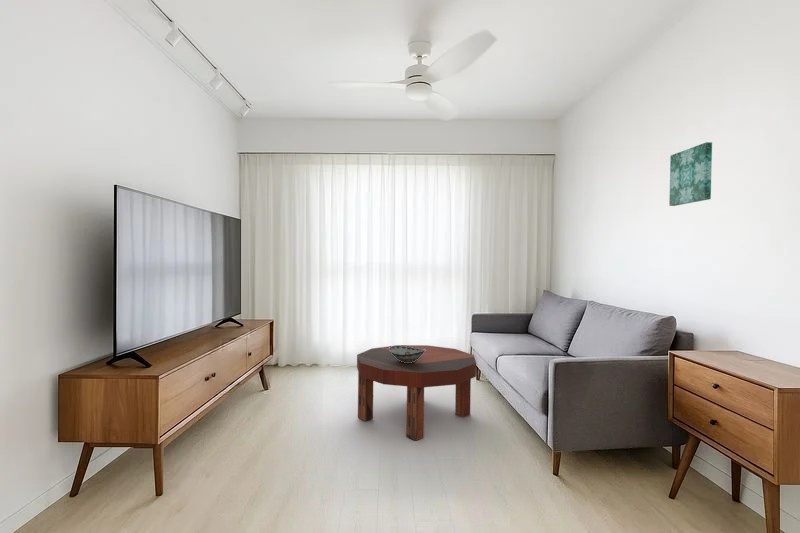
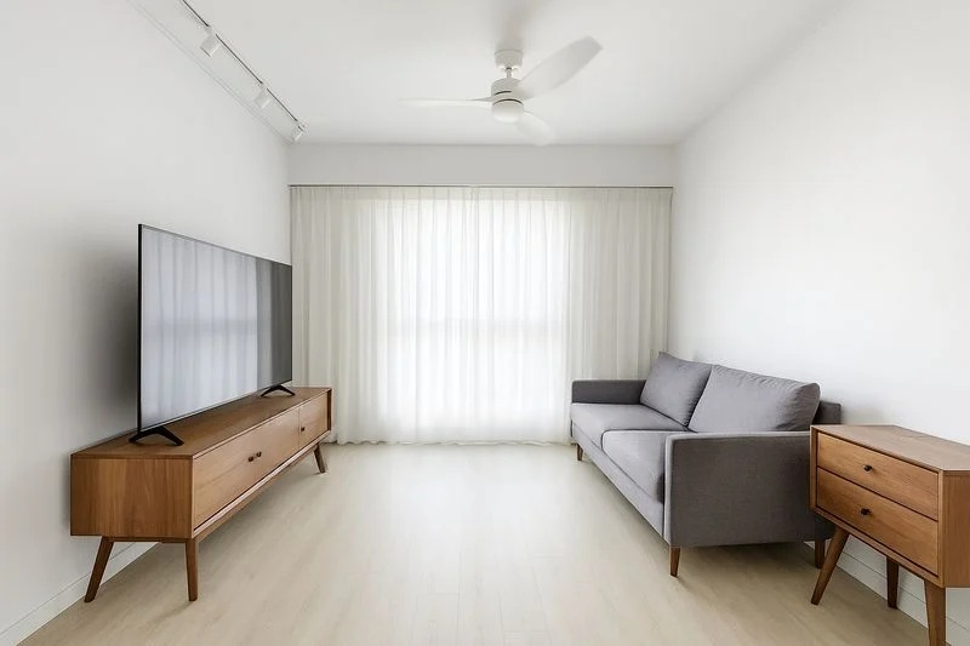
- decorative bowl [389,344,426,363]
- coffee table [356,344,477,442]
- wall art [668,141,713,207]
